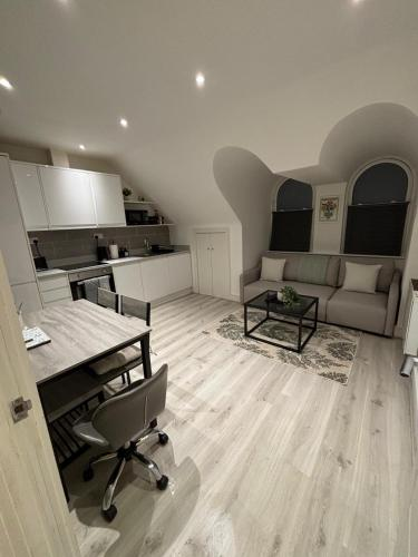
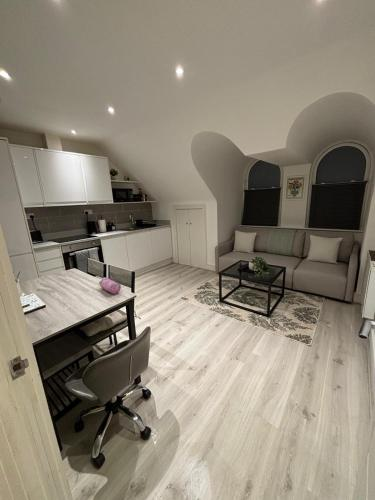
+ pencil case [98,277,122,295]
